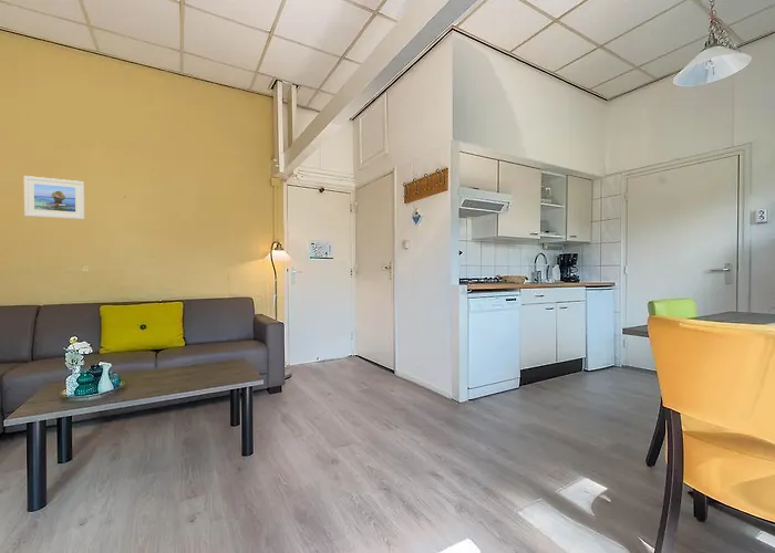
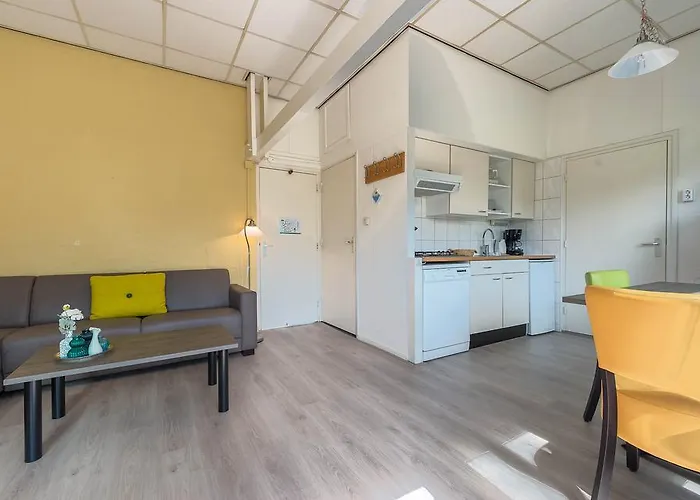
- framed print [23,175,85,220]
